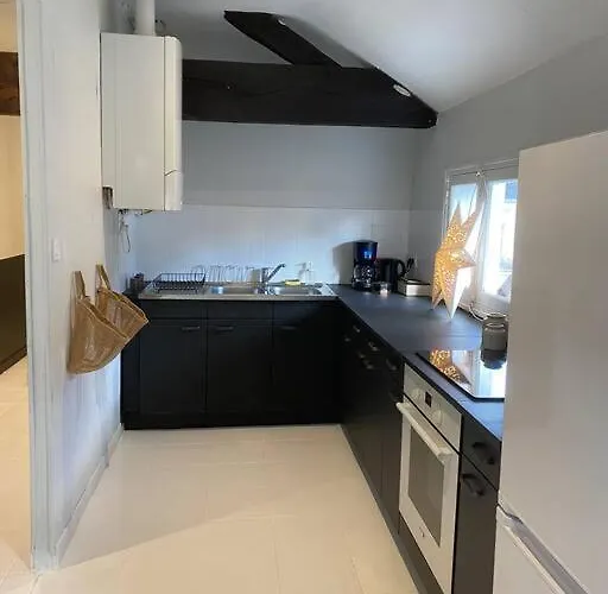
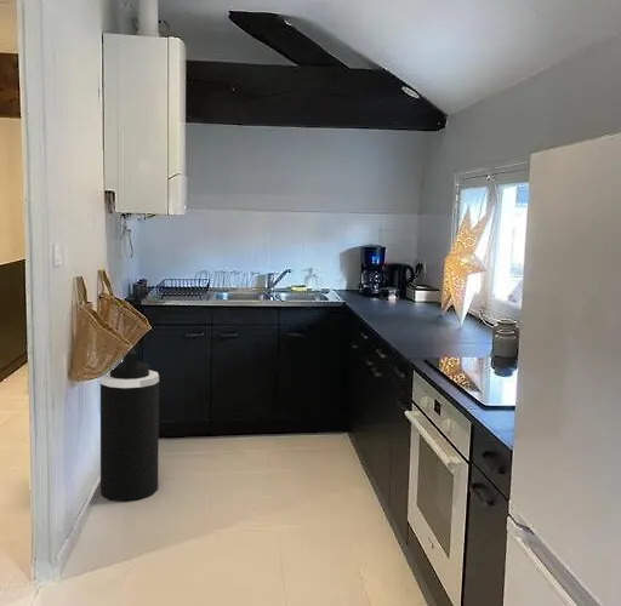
+ trash can [99,347,160,503]
